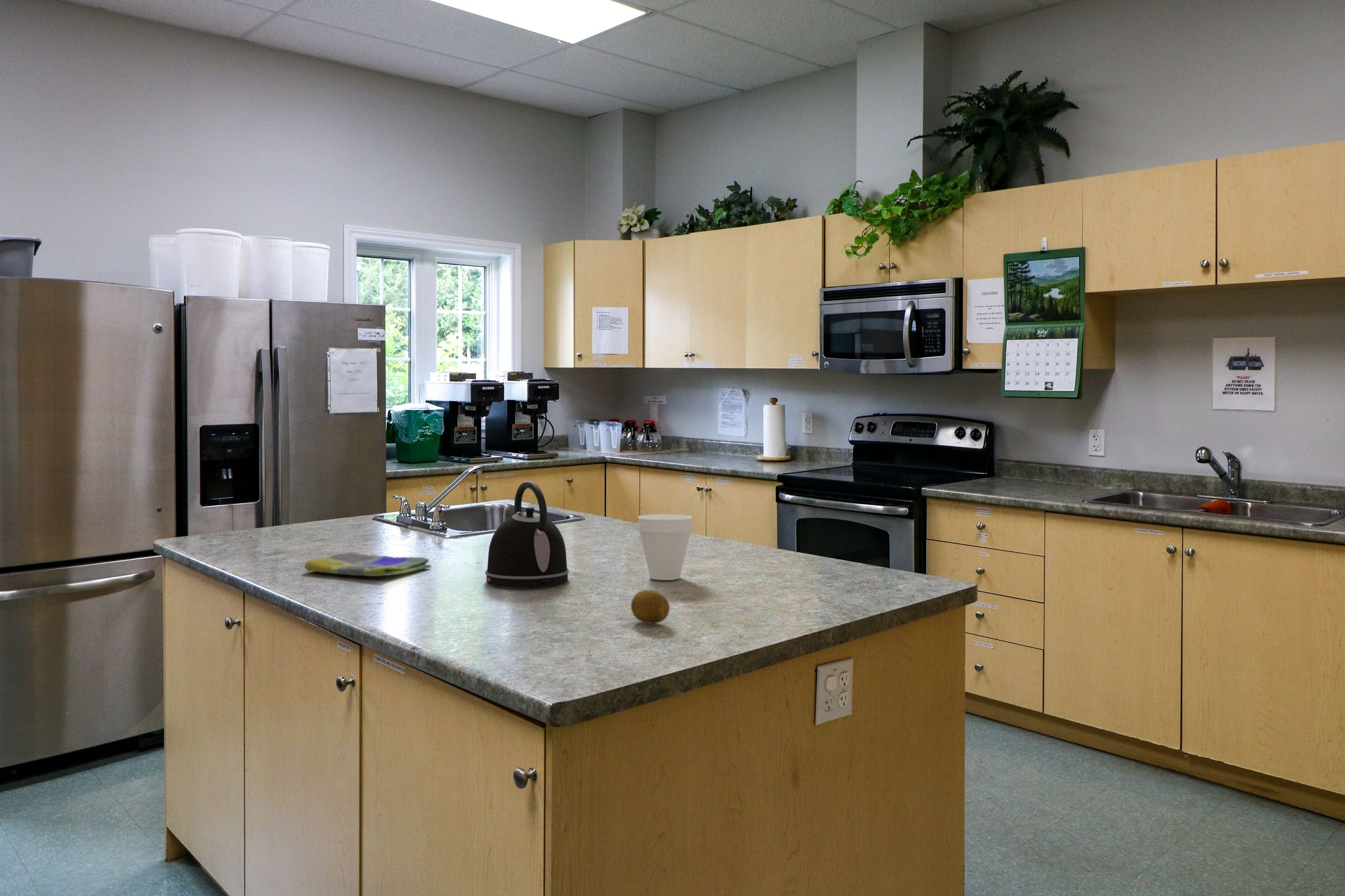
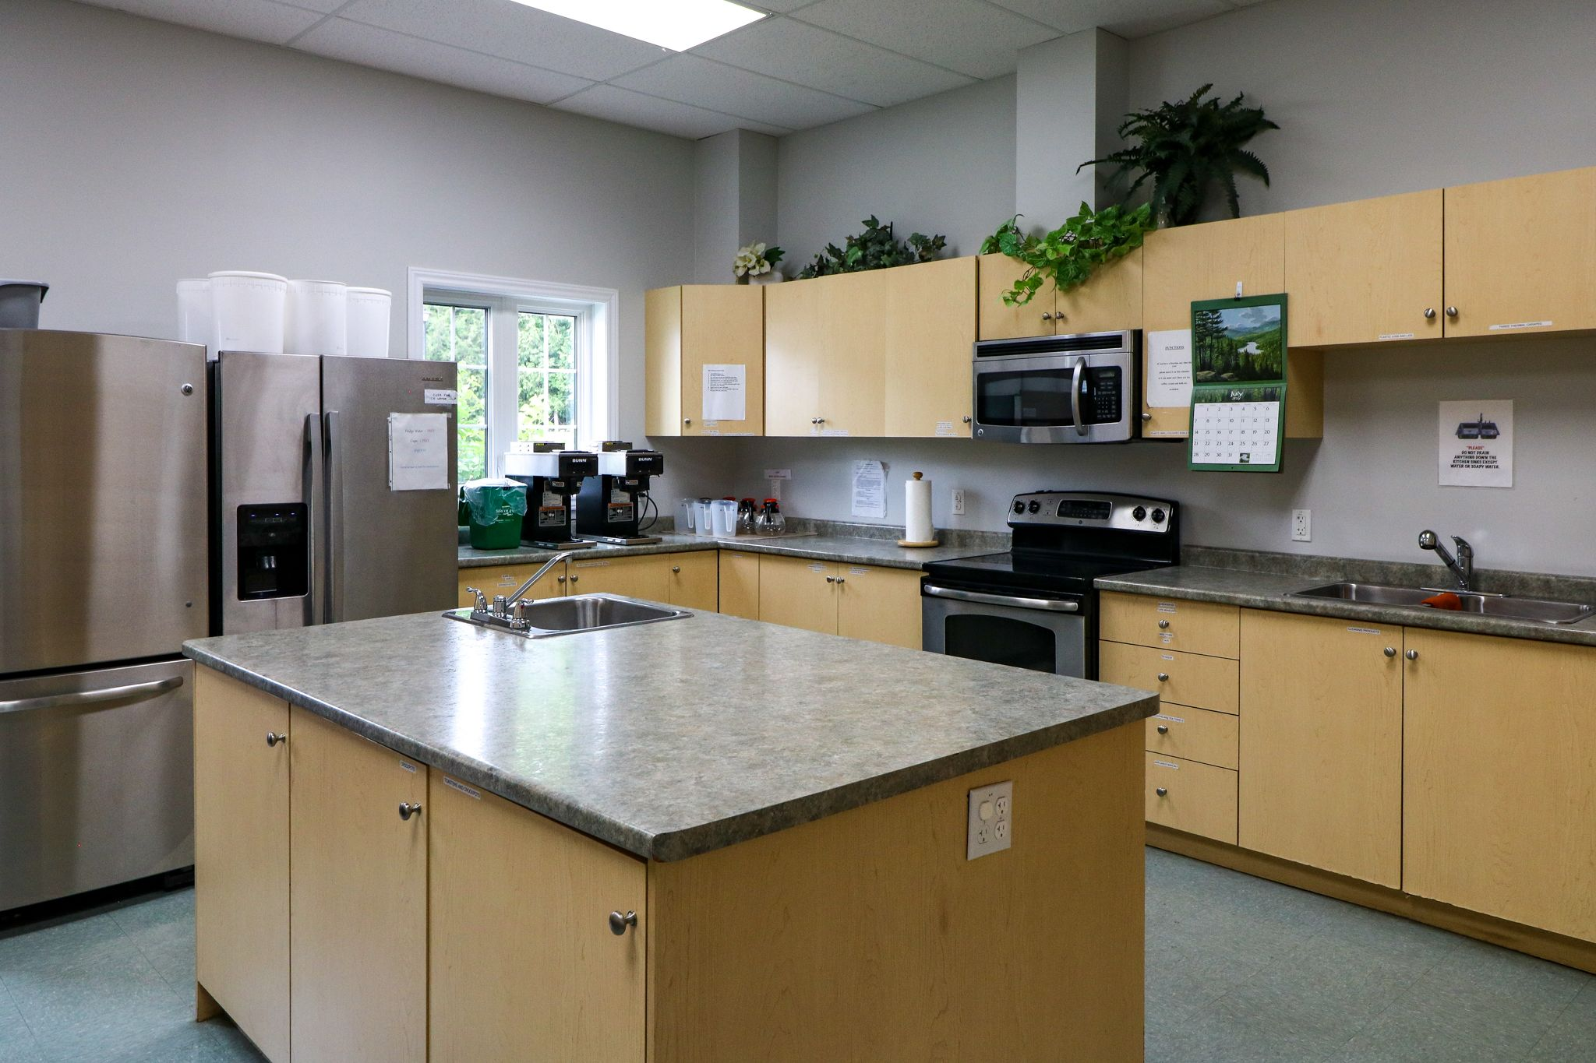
- kettle [485,480,570,588]
- dish towel [304,551,432,577]
- fruit [630,589,671,624]
- cup [637,513,694,581]
